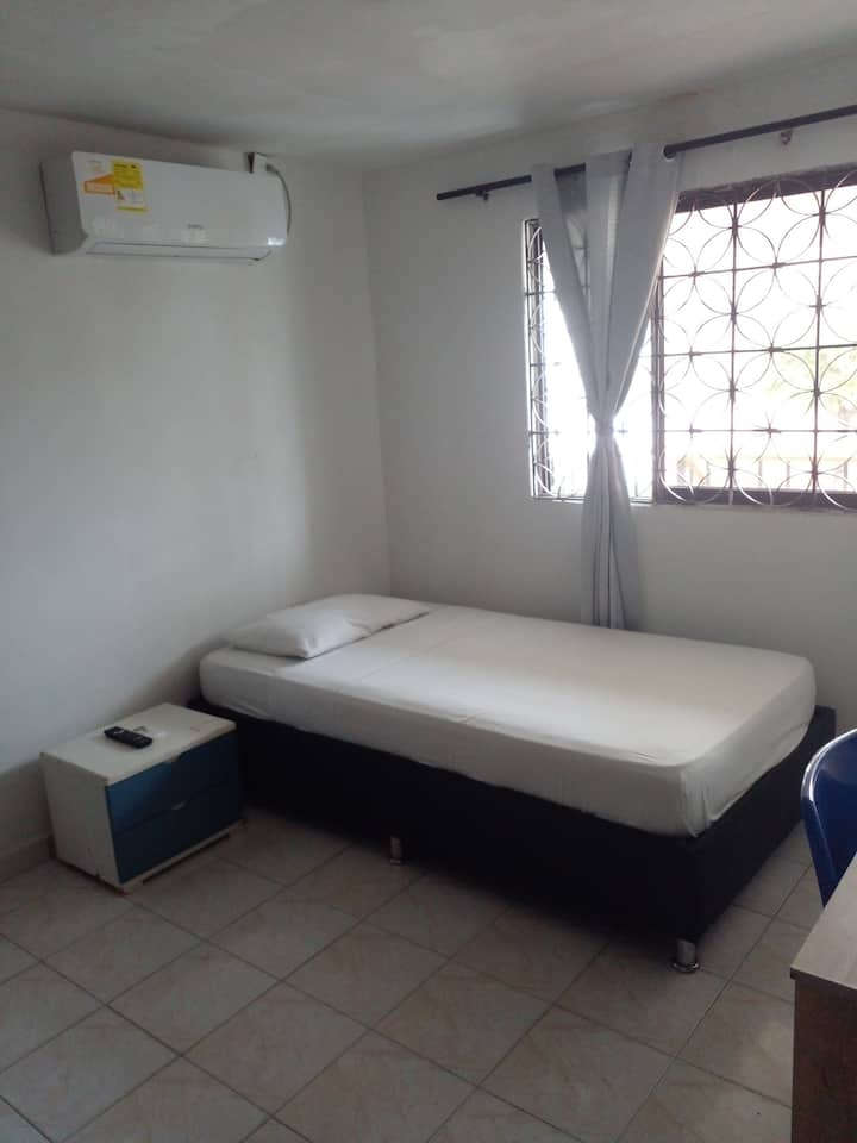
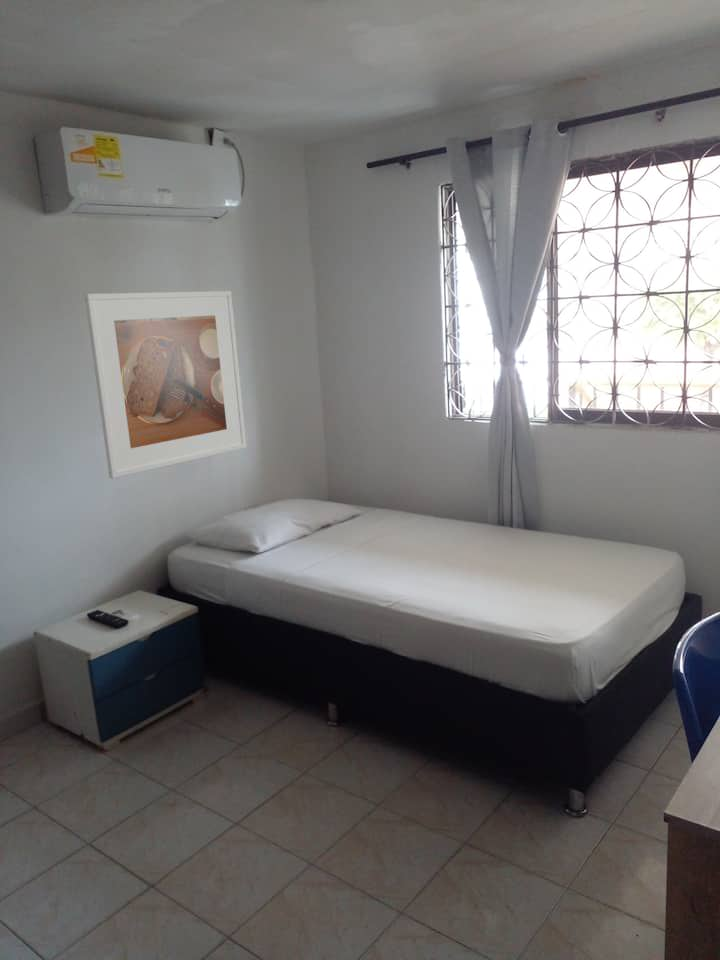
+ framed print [83,290,247,479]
